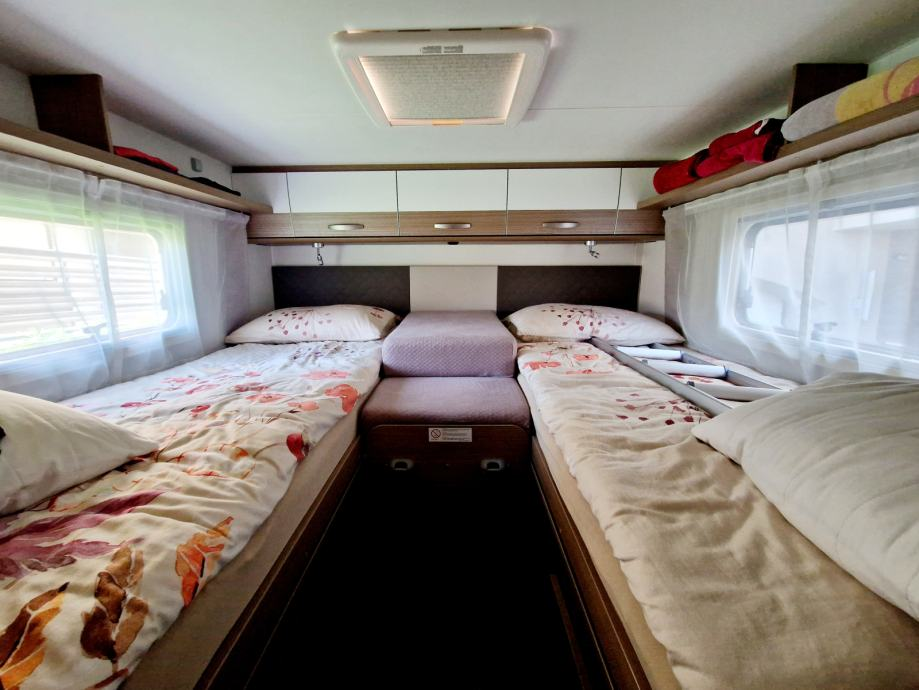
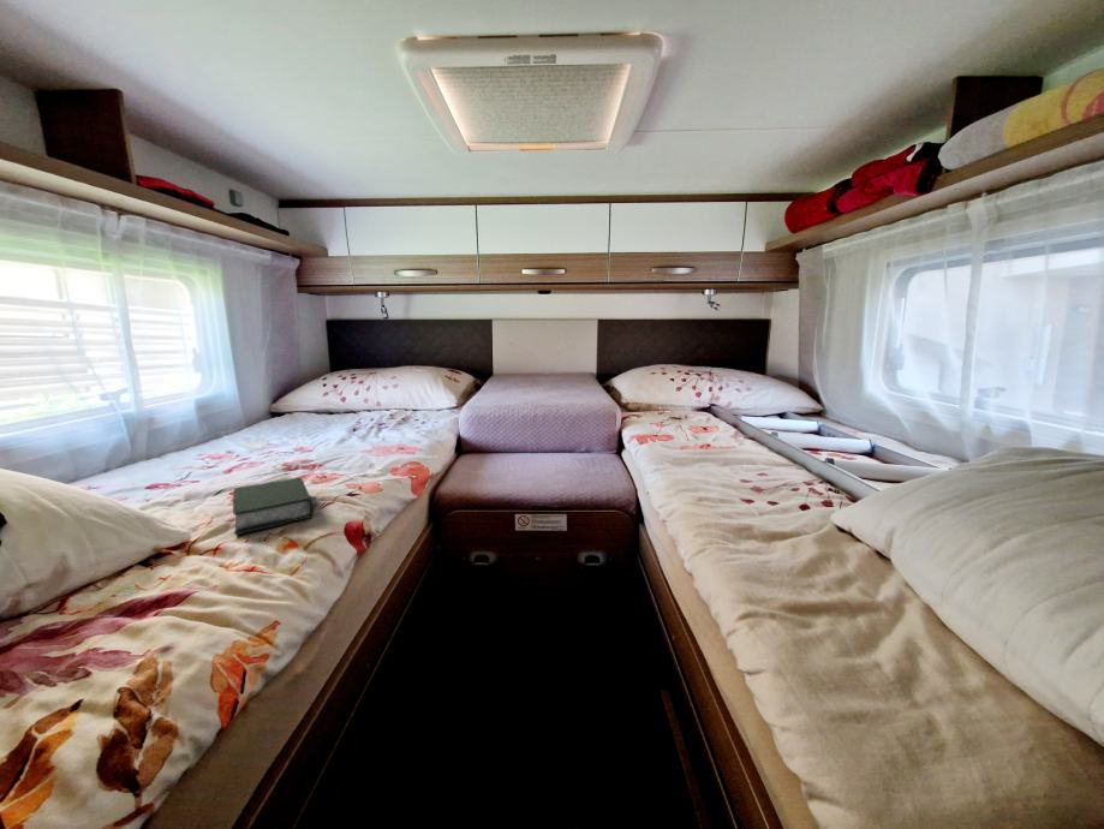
+ book [232,476,315,536]
